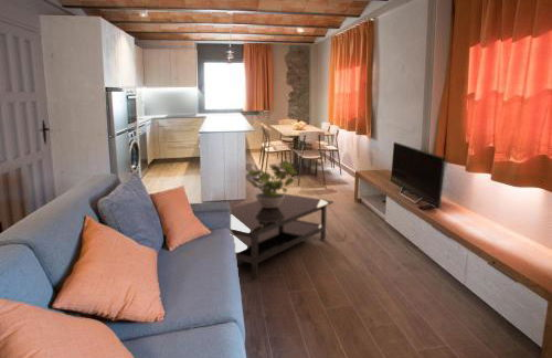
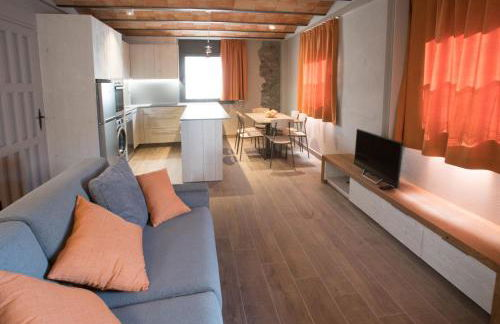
- potted plant [246,159,299,208]
- coffee table [229,192,335,280]
